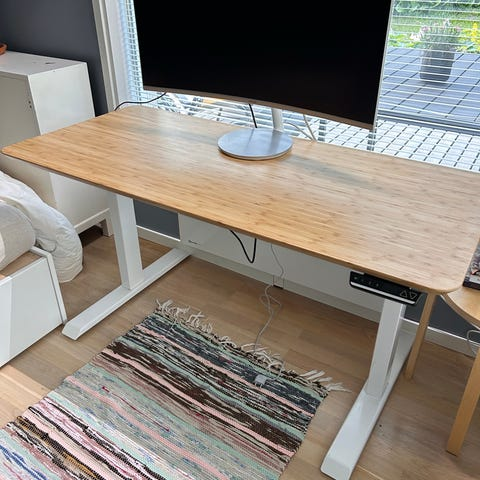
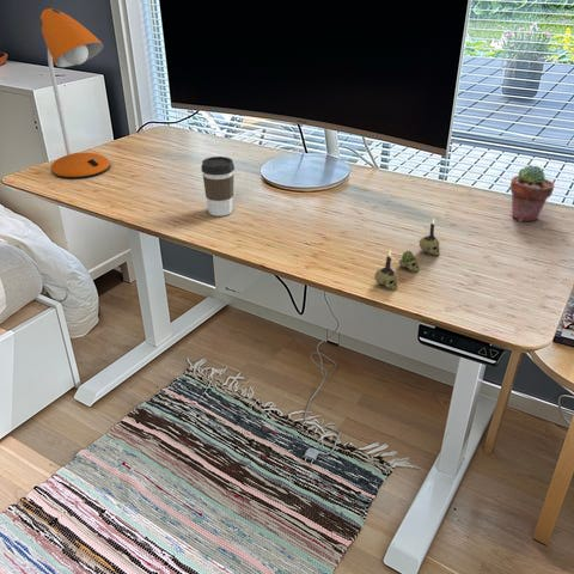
+ potted succulent [509,164,556,222]
+ candle holder [374,218,441,291]
+ desk lamp [39,7,111,179]
+ coffee cup [200,155,236,218]
